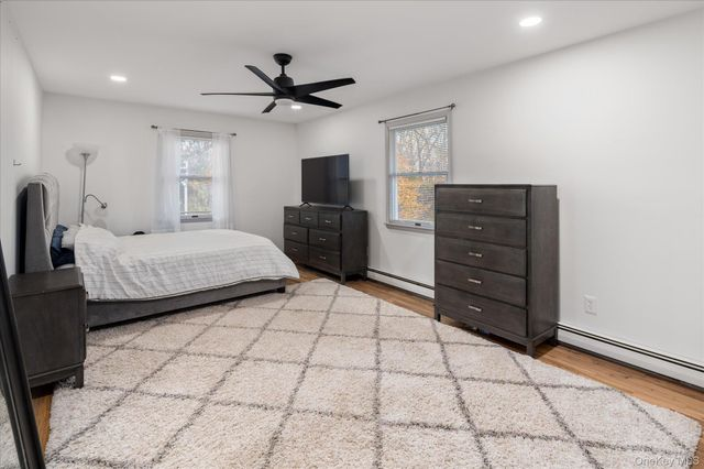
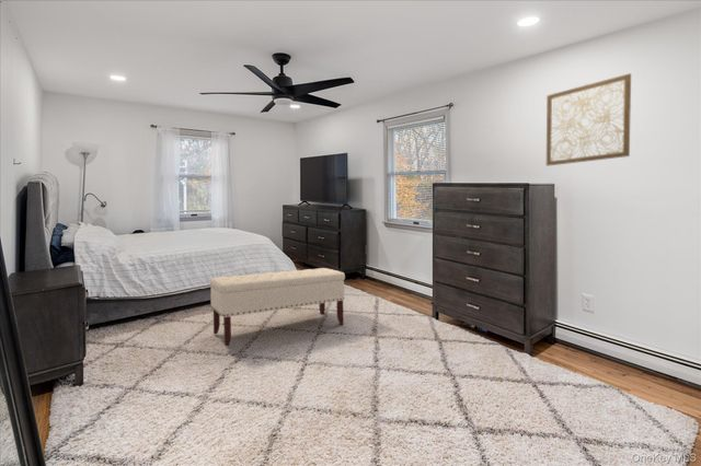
+ wall art [545,72,632,167]
+ bench [209,267,346,347]
